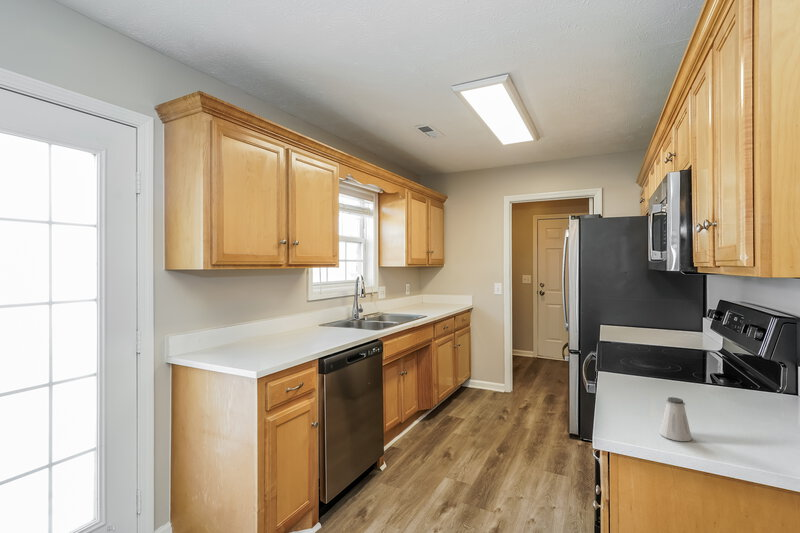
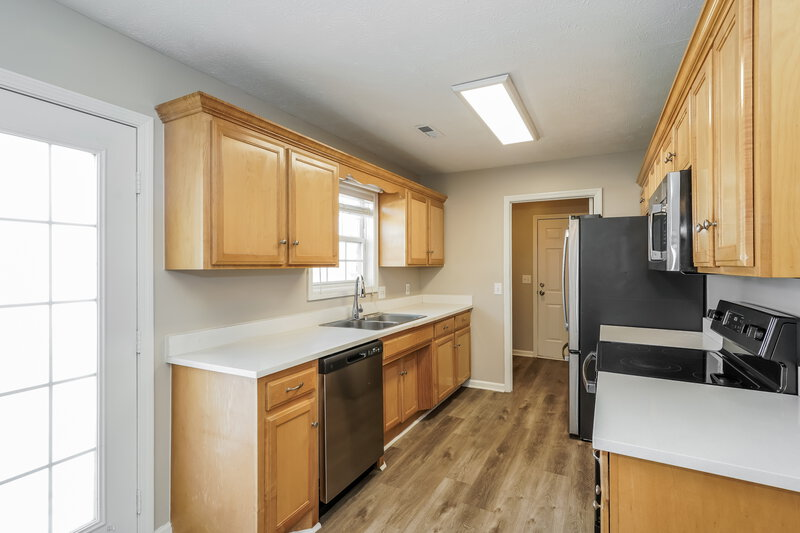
- saltshaker [659,396,693,442]
